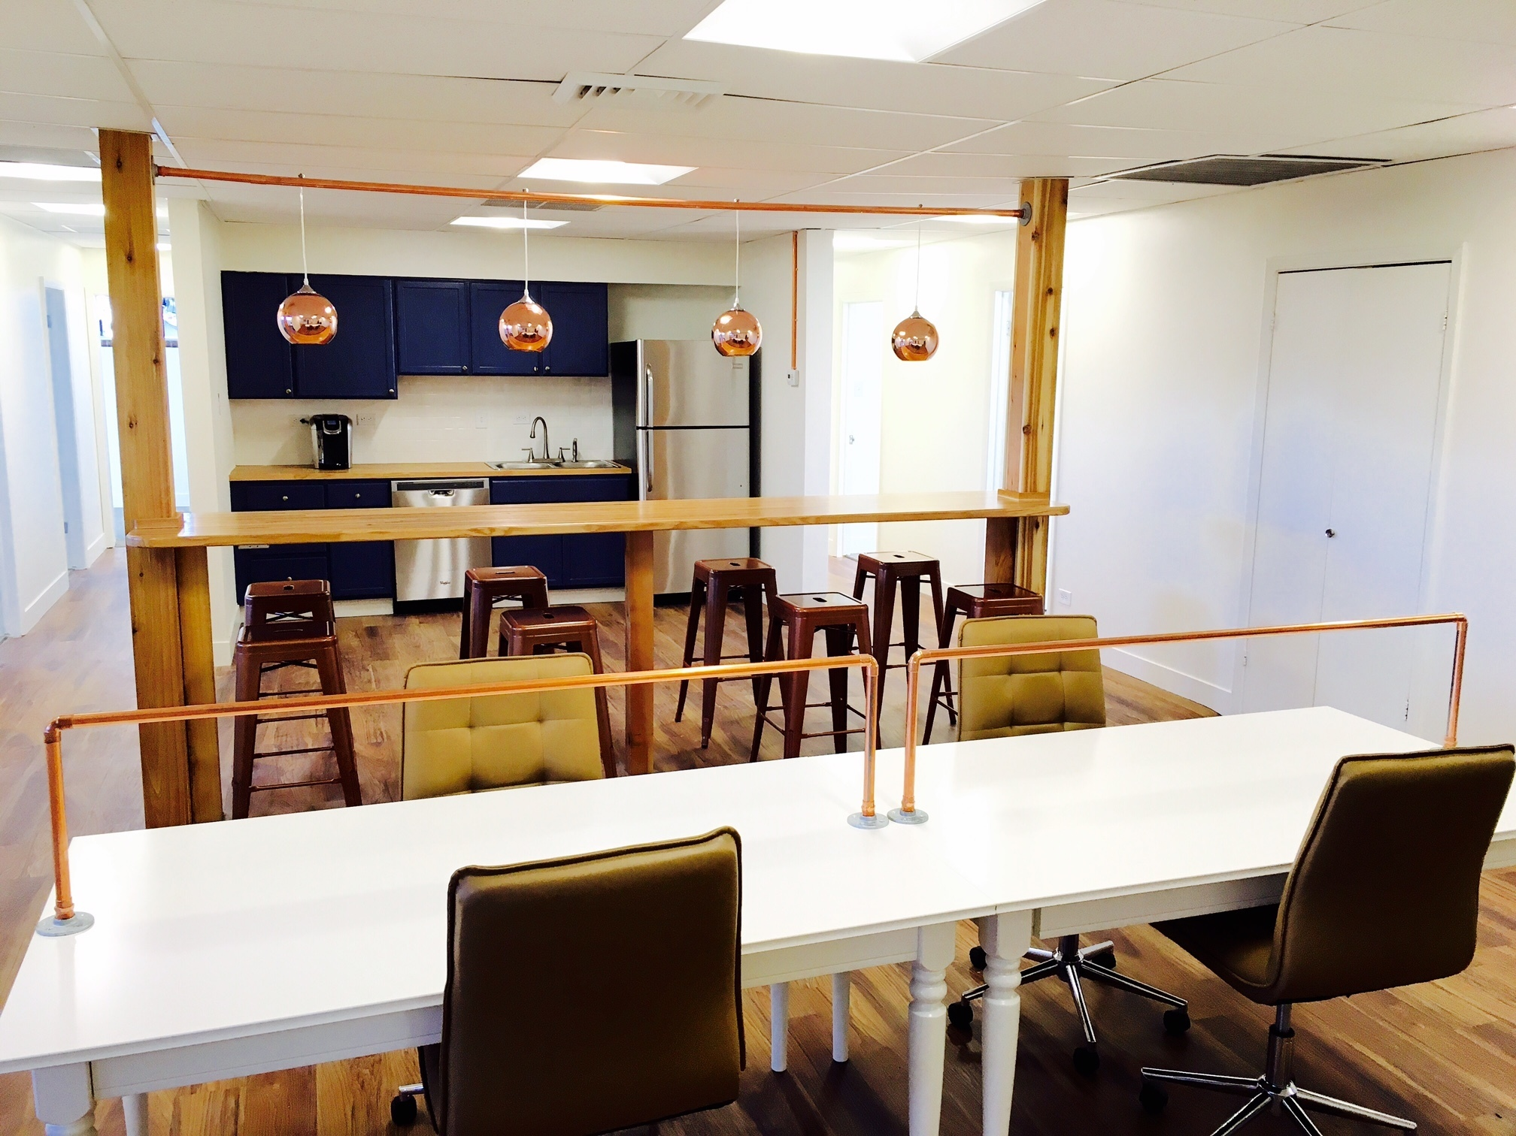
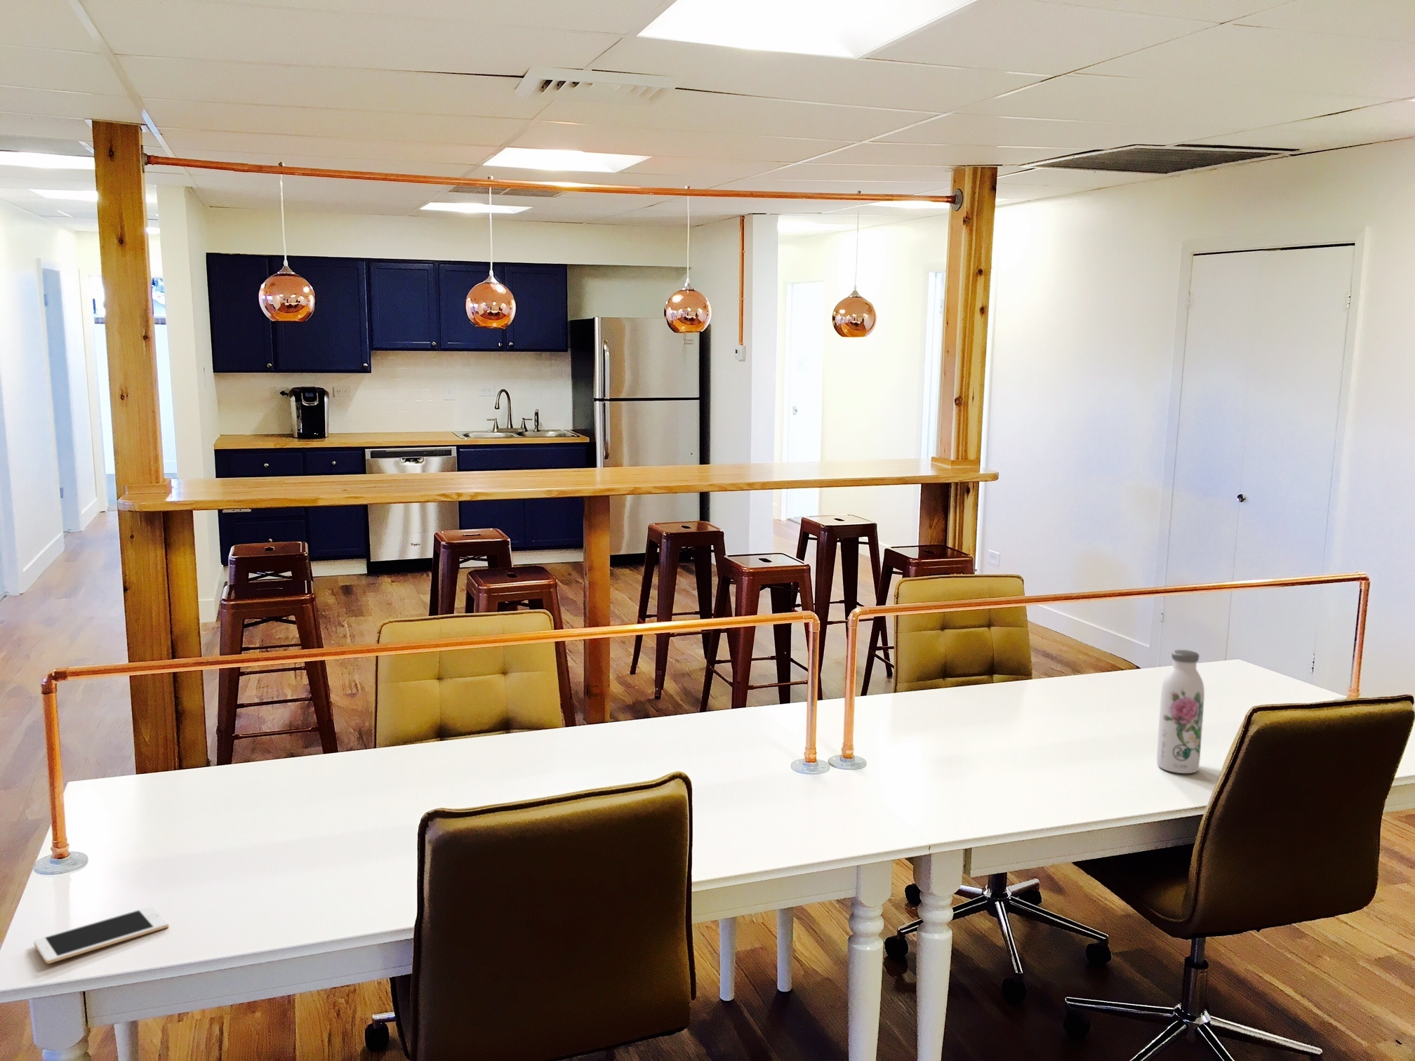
+ cell phone [33,905,169,964]
+ water bottle [1157,649,1206,773]
